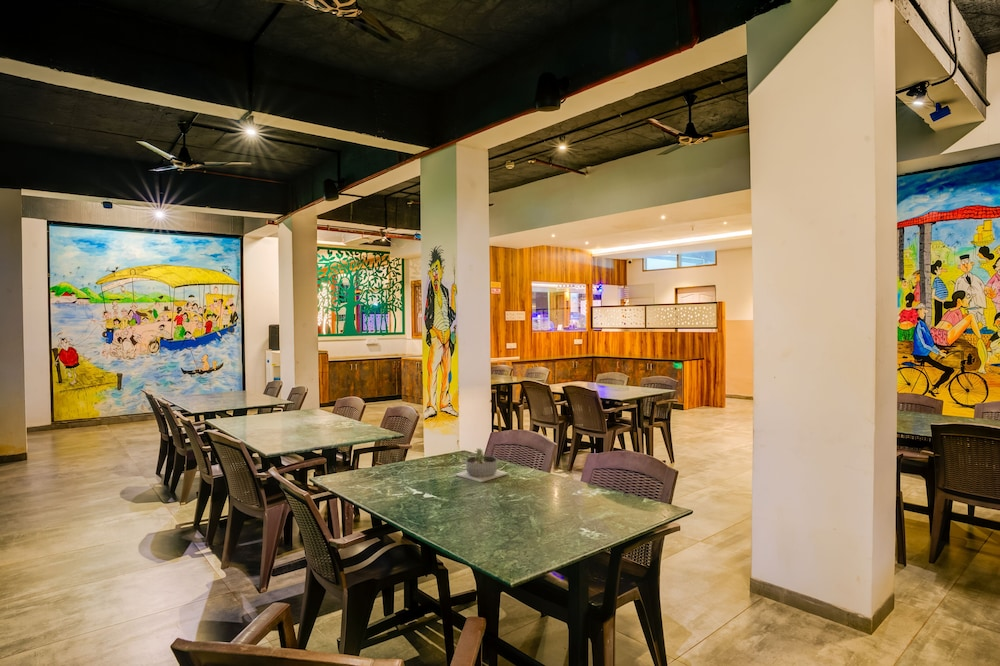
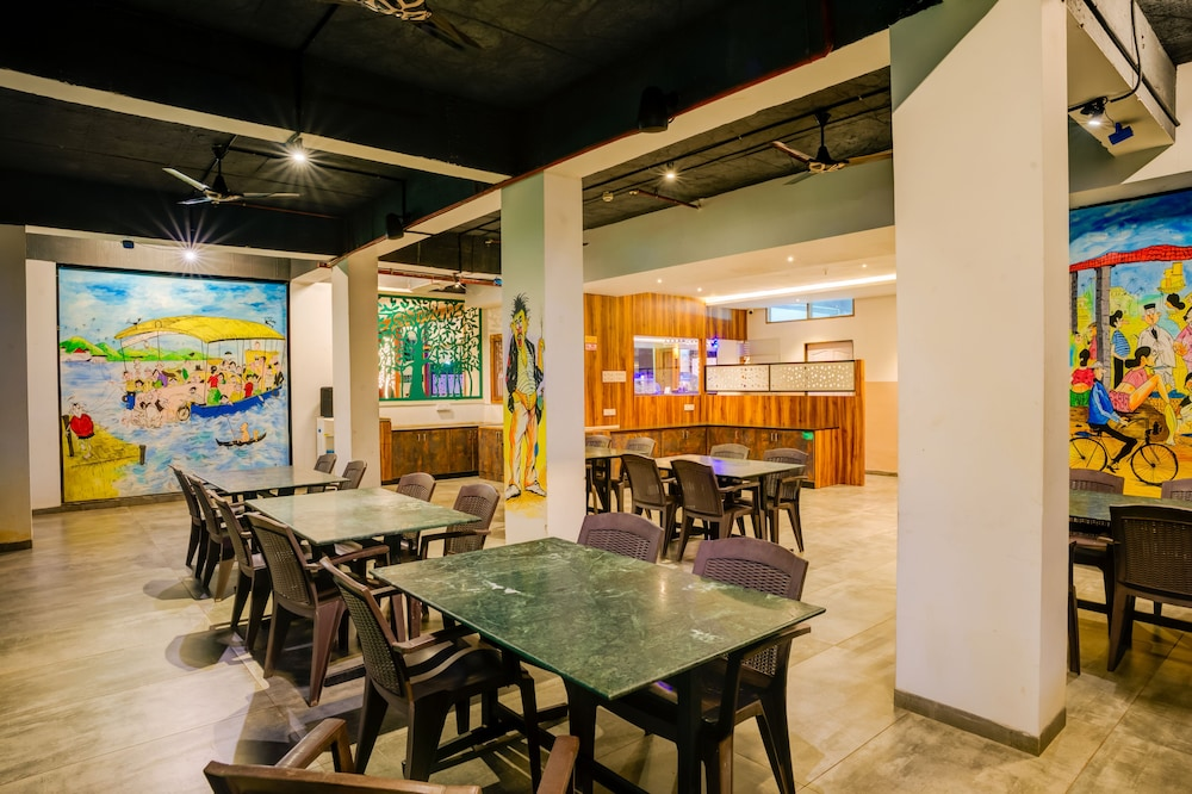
- succulent planter [454,447,509,483]
